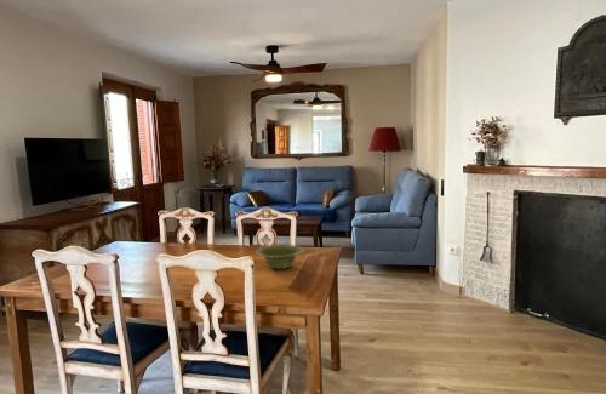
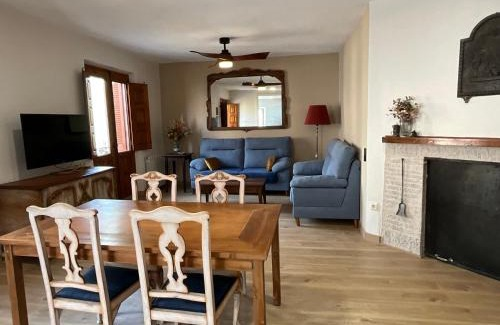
- dish [255,244,304,270]
